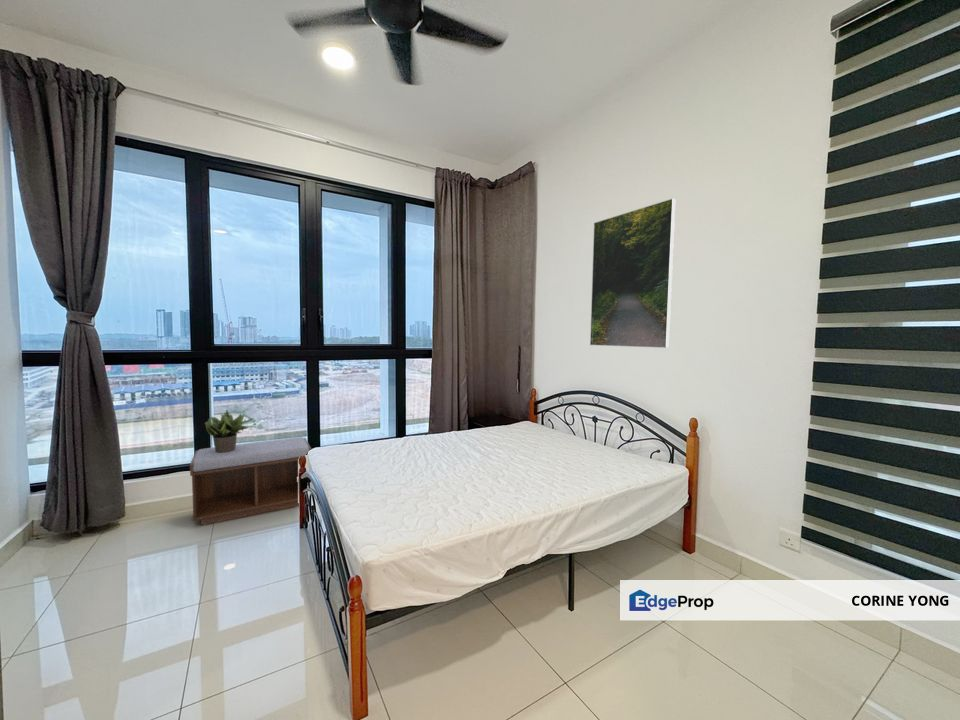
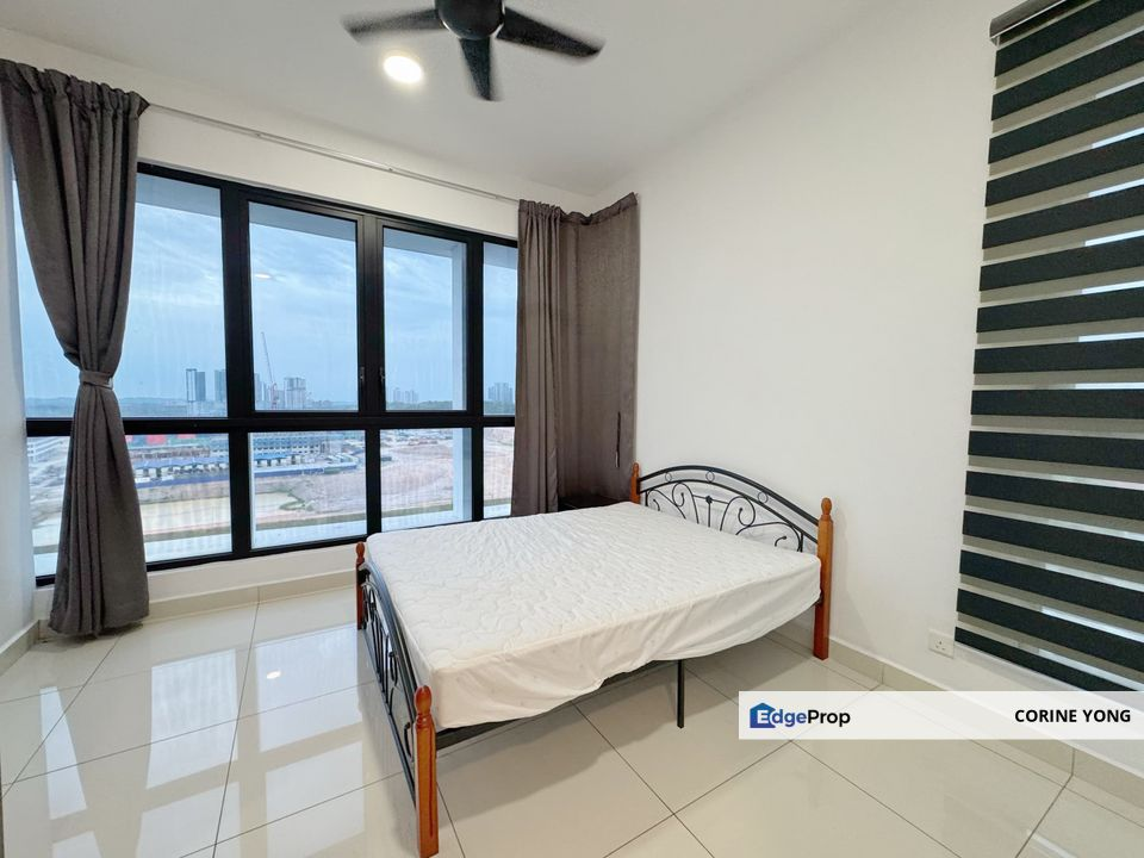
- potted plant [203,409,253,453]
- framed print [589,197,677,349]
- bench [189,436,312,526]
